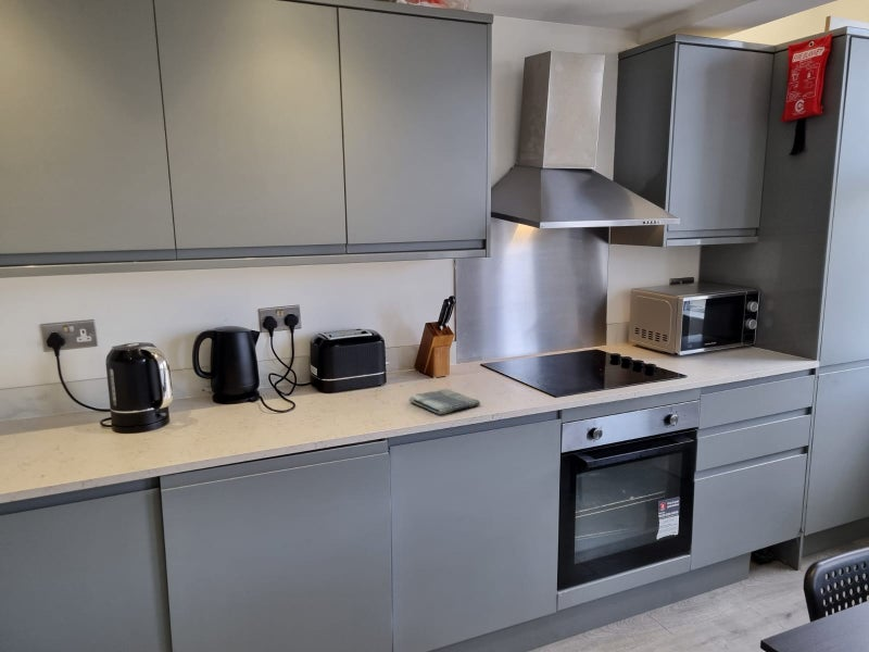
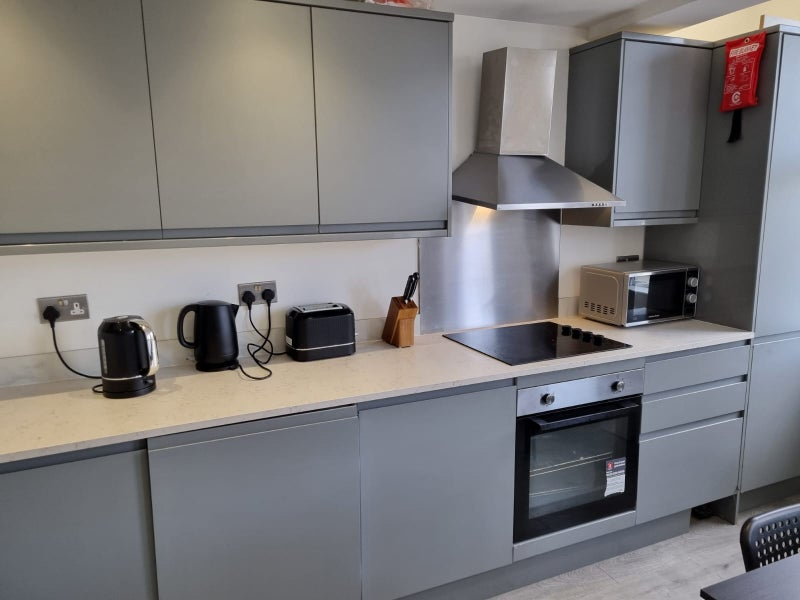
- dish towel [408,388,481,415]
